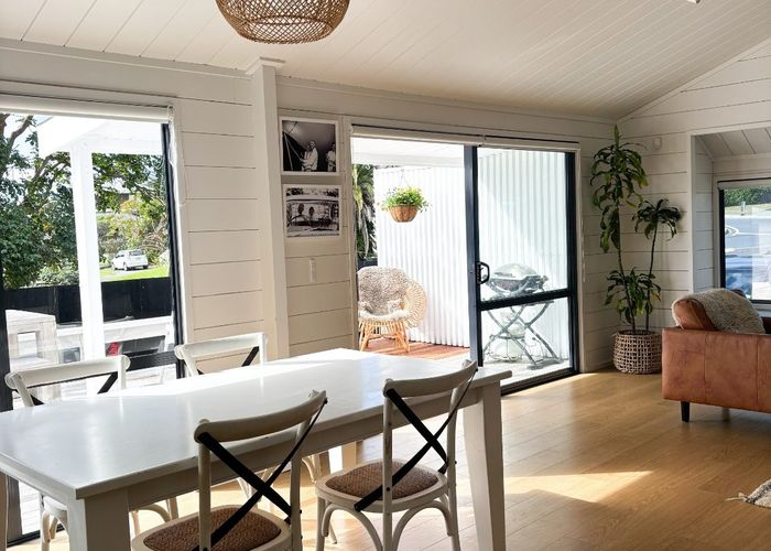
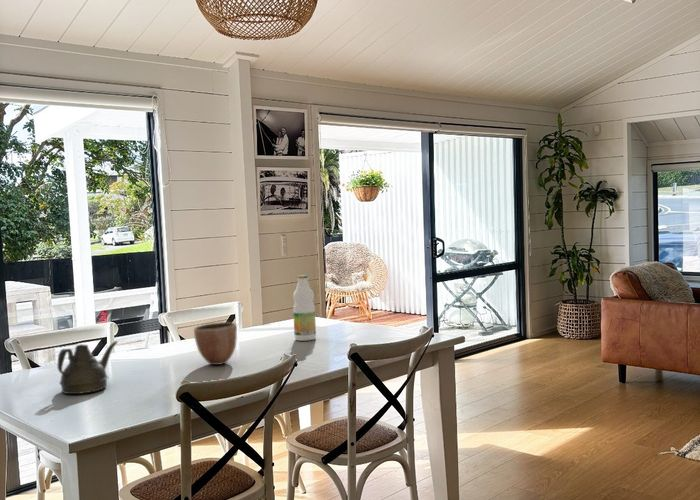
+ bottle [292,274,317,342]
+ decorative bowl [193,321,238,366]
+ teapot [56,340,119,395]
